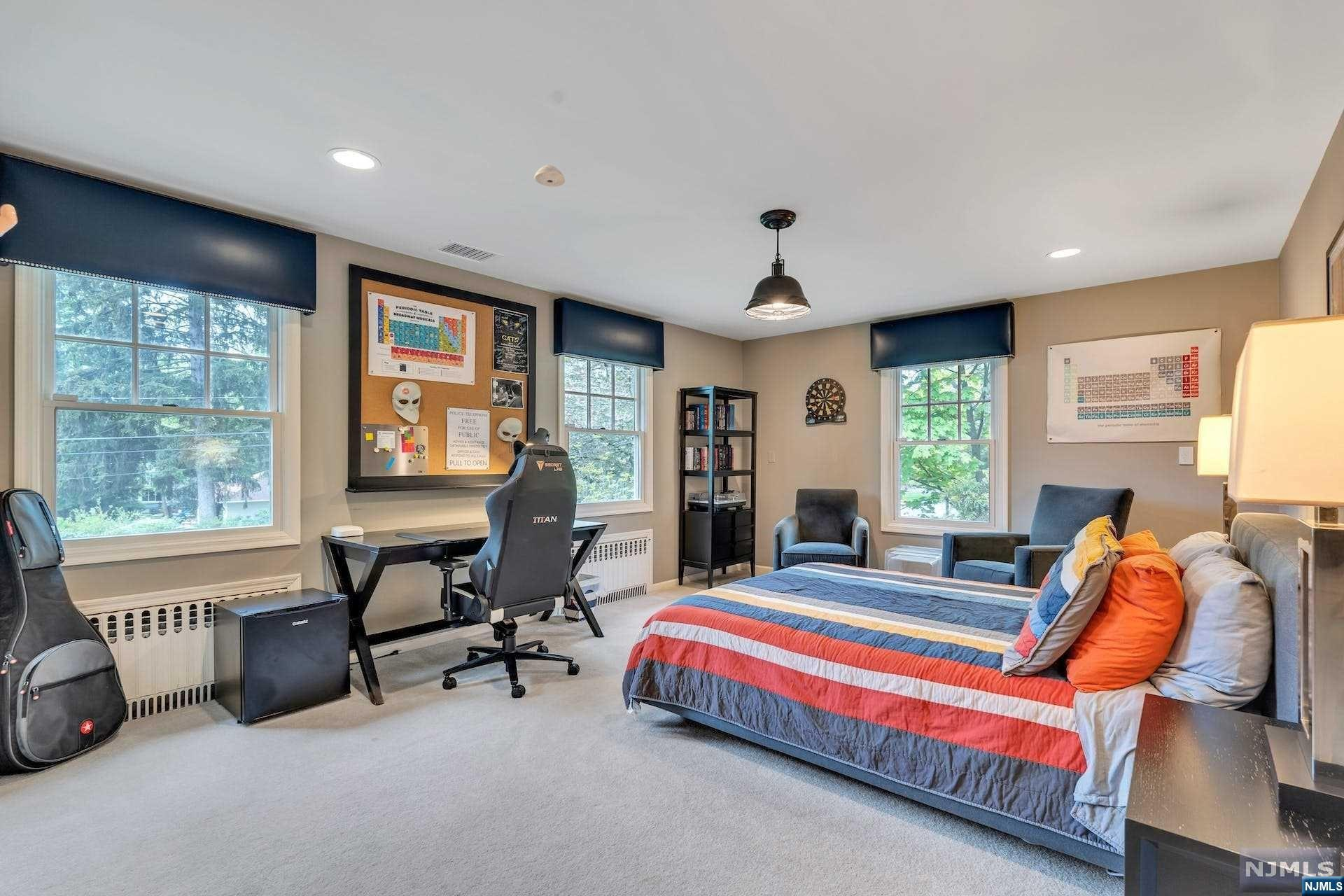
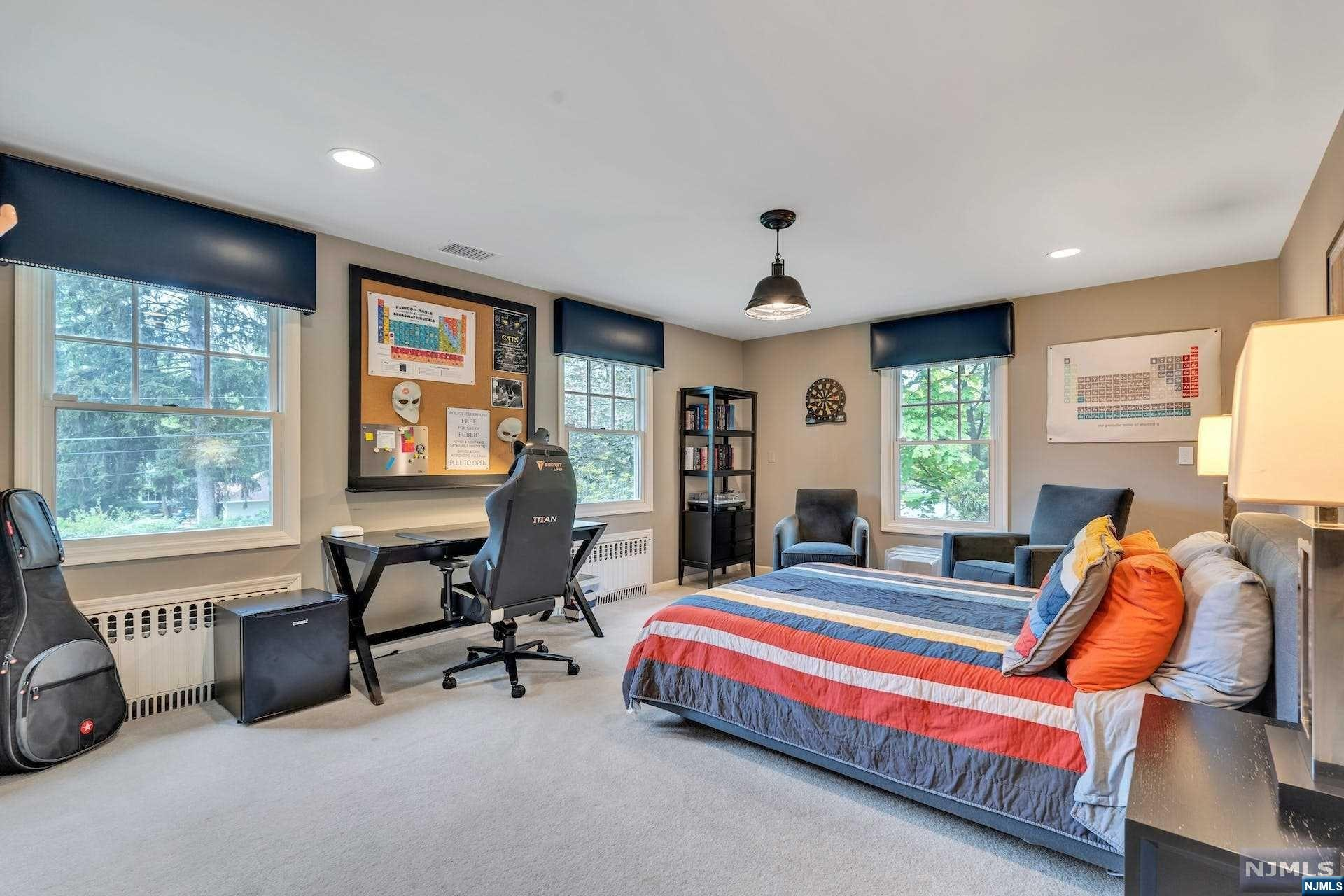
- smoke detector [534,165,566,188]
